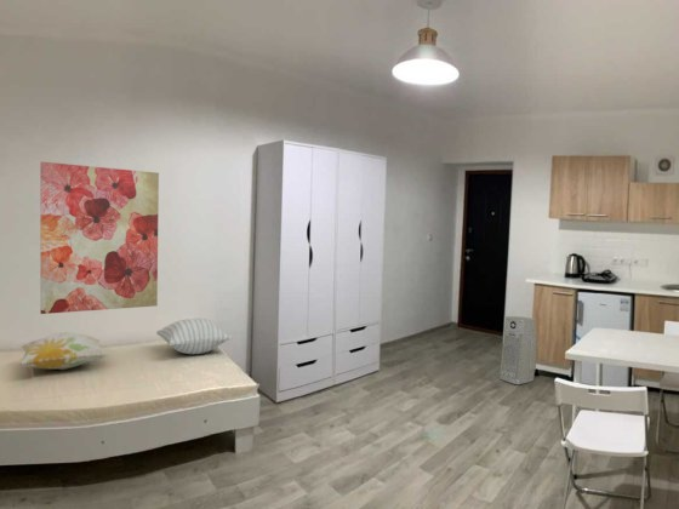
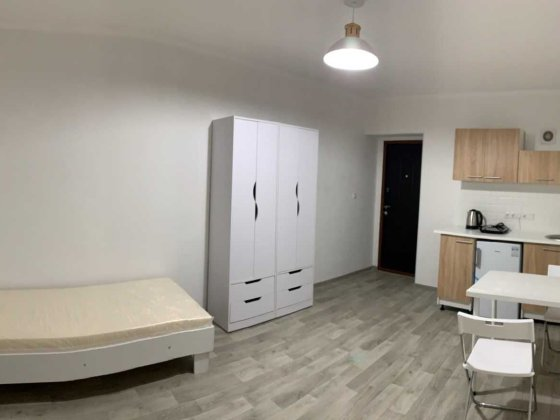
- pillow [155,318,234,355]
- air purifier [498,315,538,385]
- decorative pillow [18,331,110,371]
- wall art [39,161,160,315]
